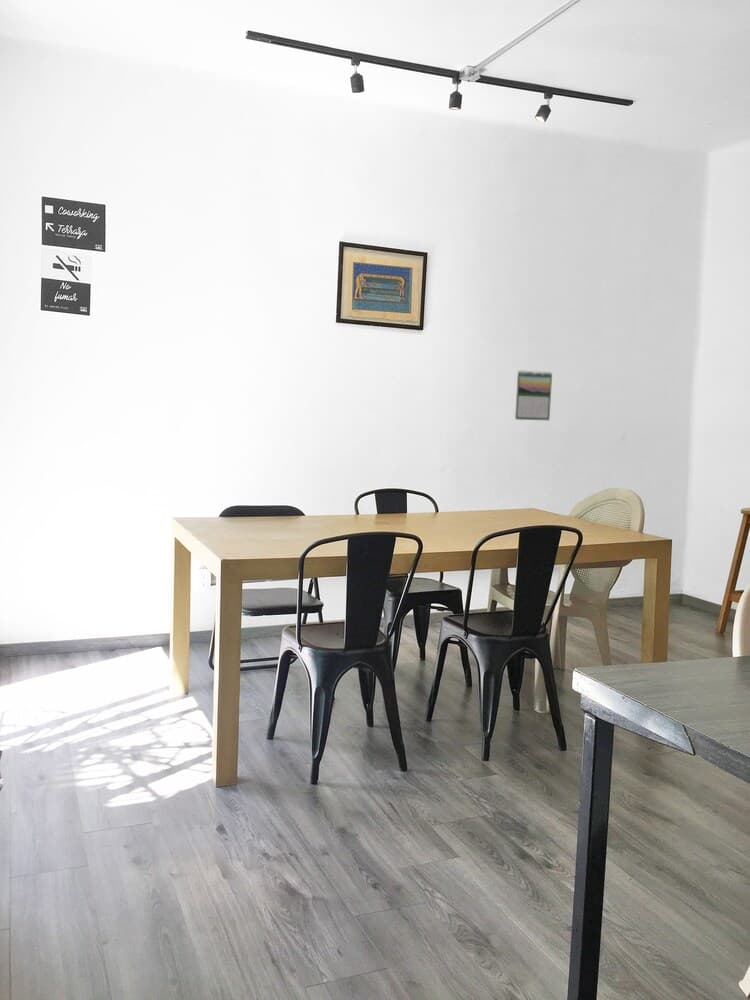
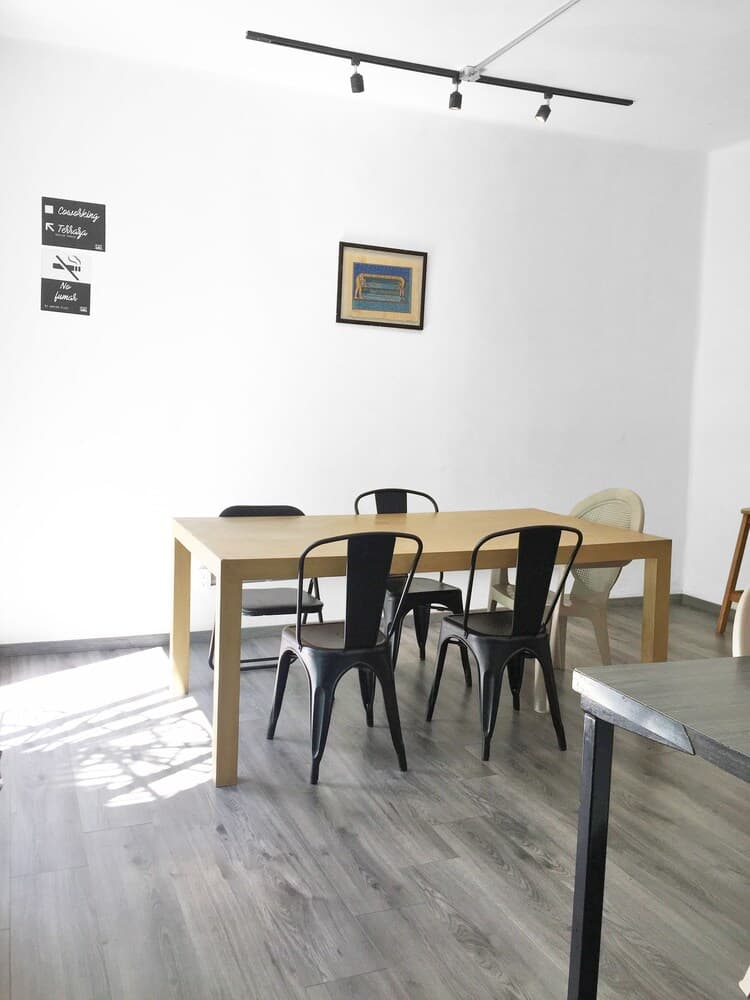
- calendar [514,369,553,421]
